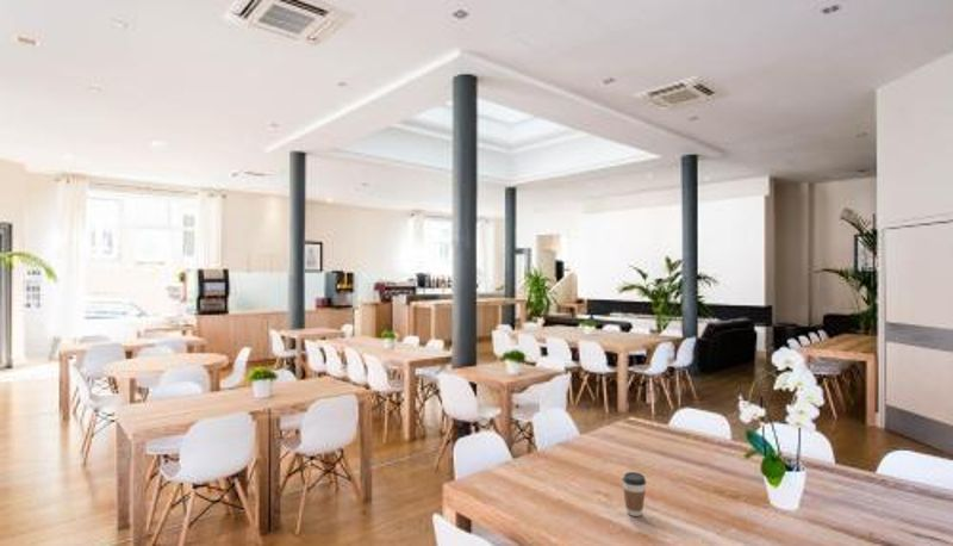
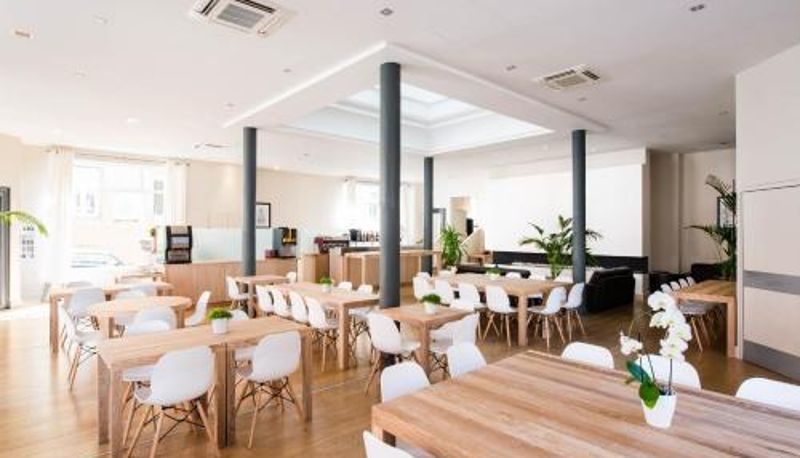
- coffee cup [621,471,647,517]
